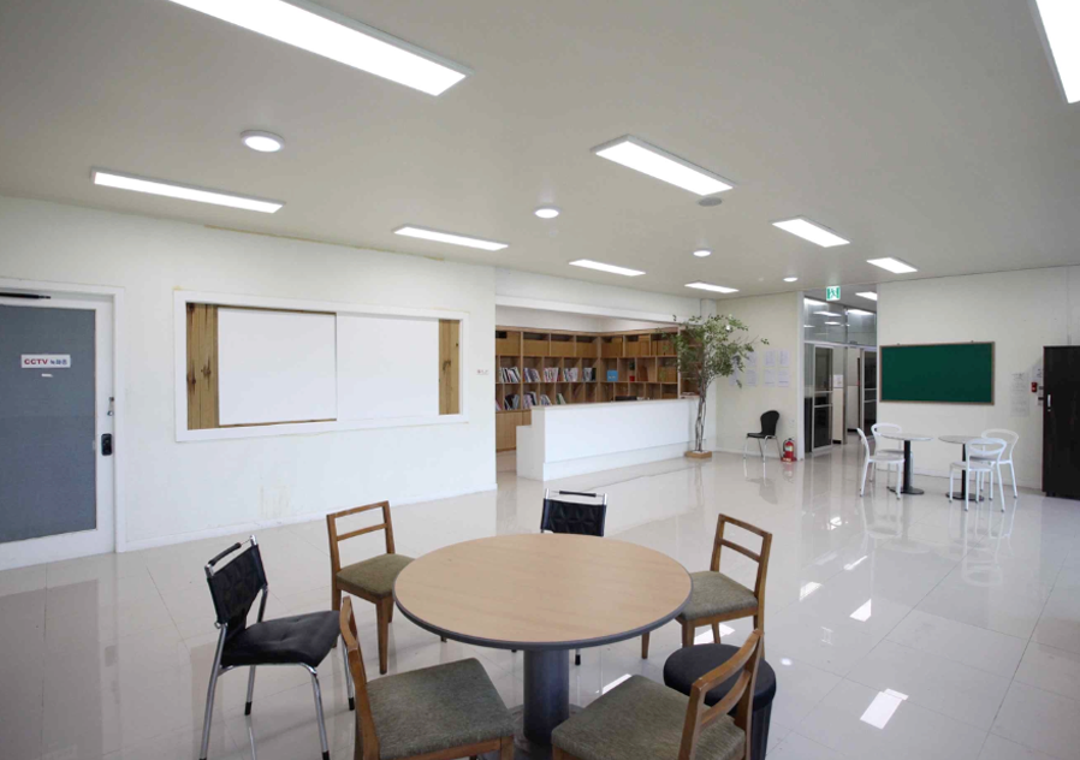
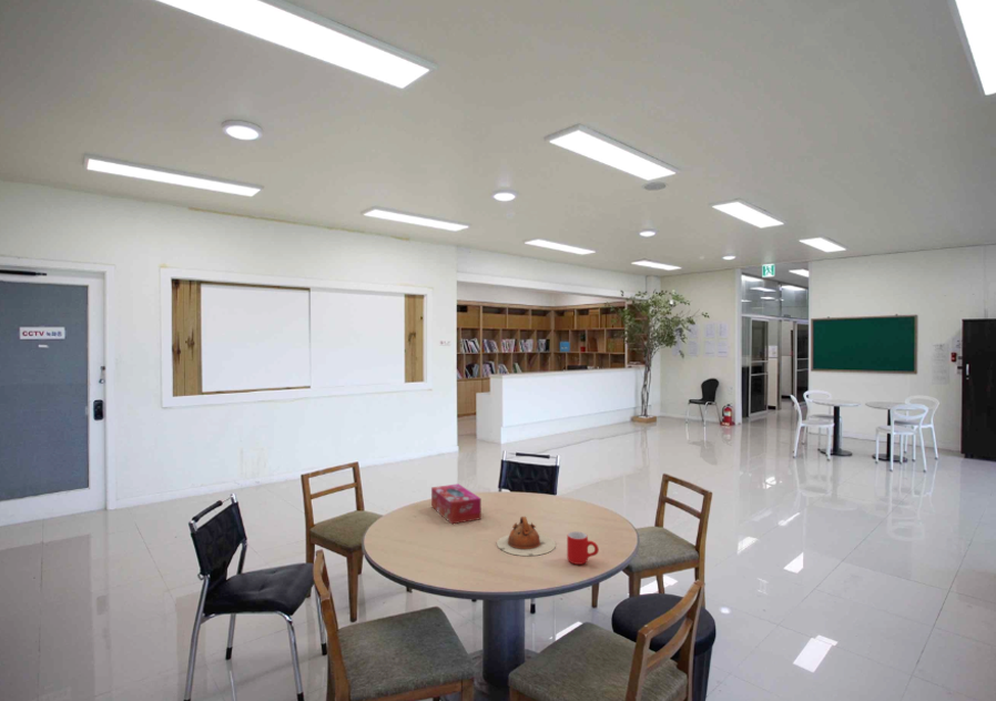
+ tissue box [430,482,482,525]
+ mug [566,530,600,566]
+ teapot [496,516,557,557]
